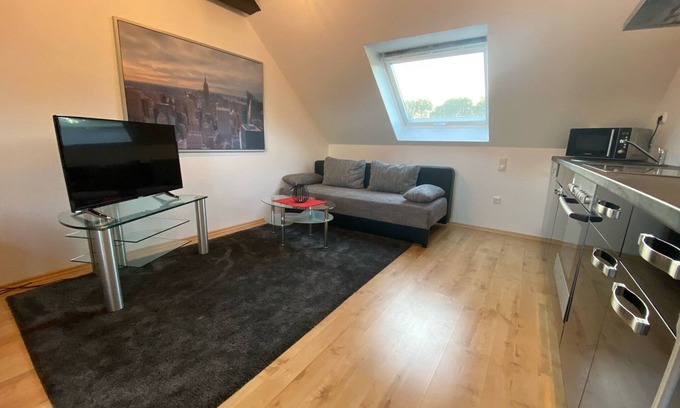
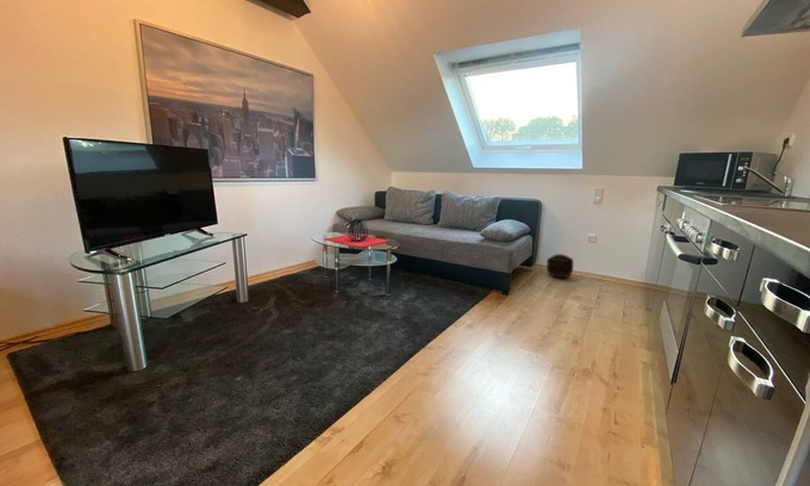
+ basket [546,253,574,279]
